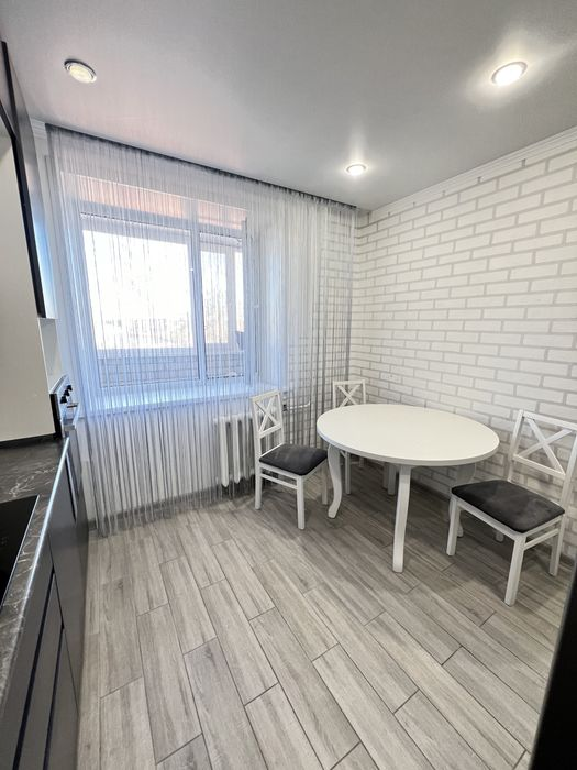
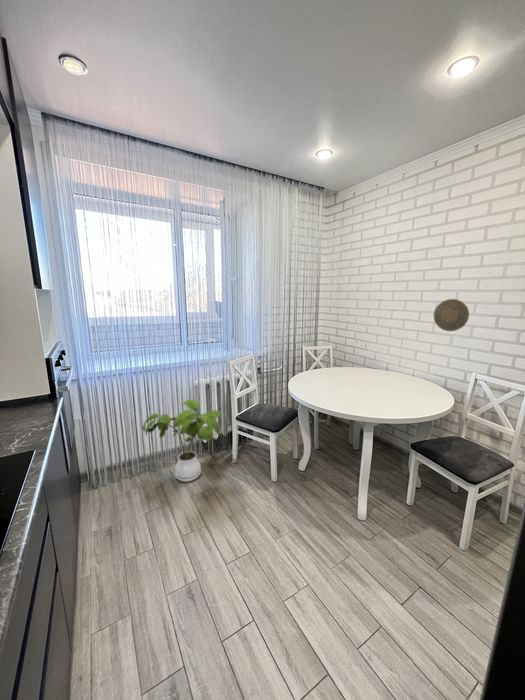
+ decorative plate [433,298,470,332]
+ house plant [142,398,223,483]
